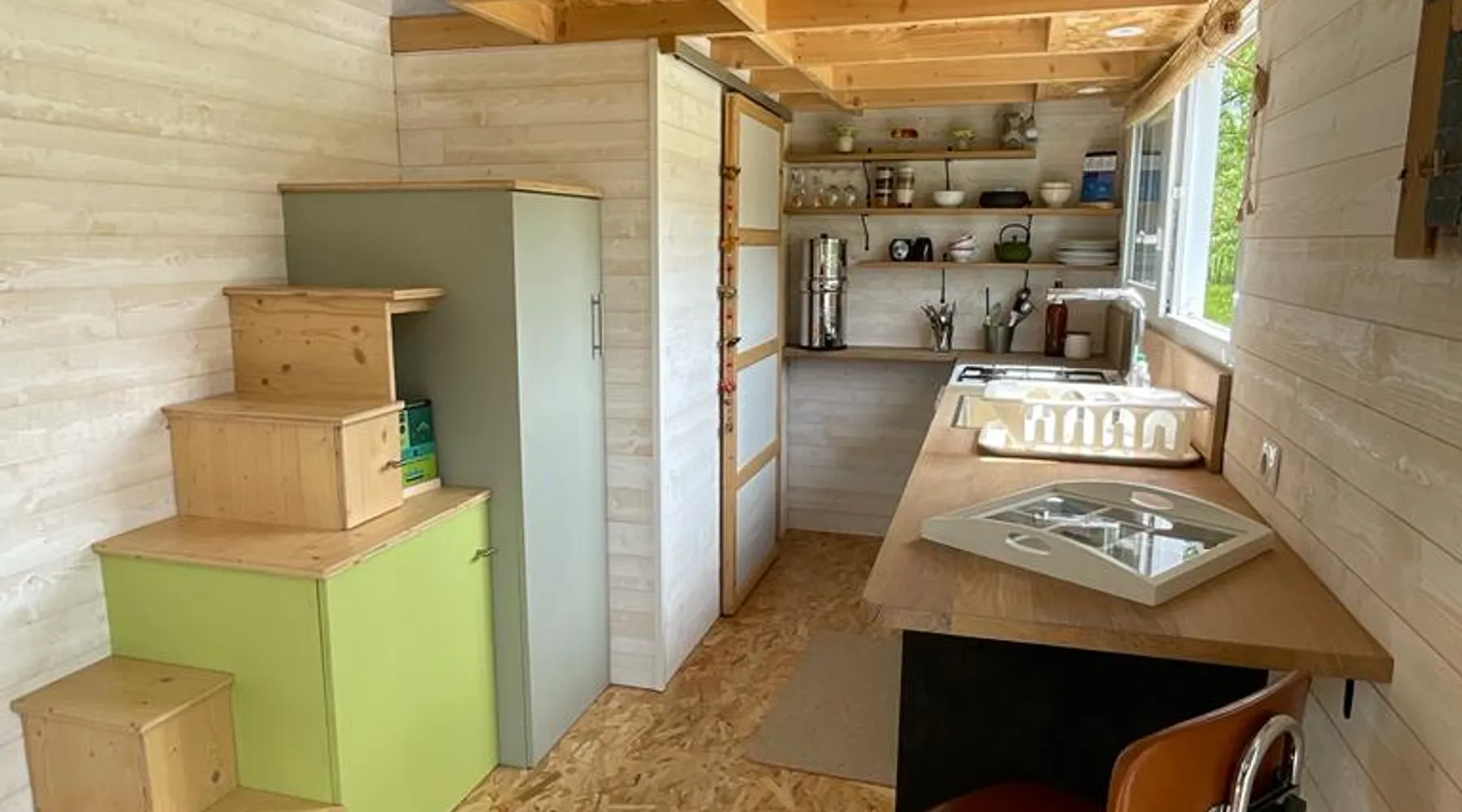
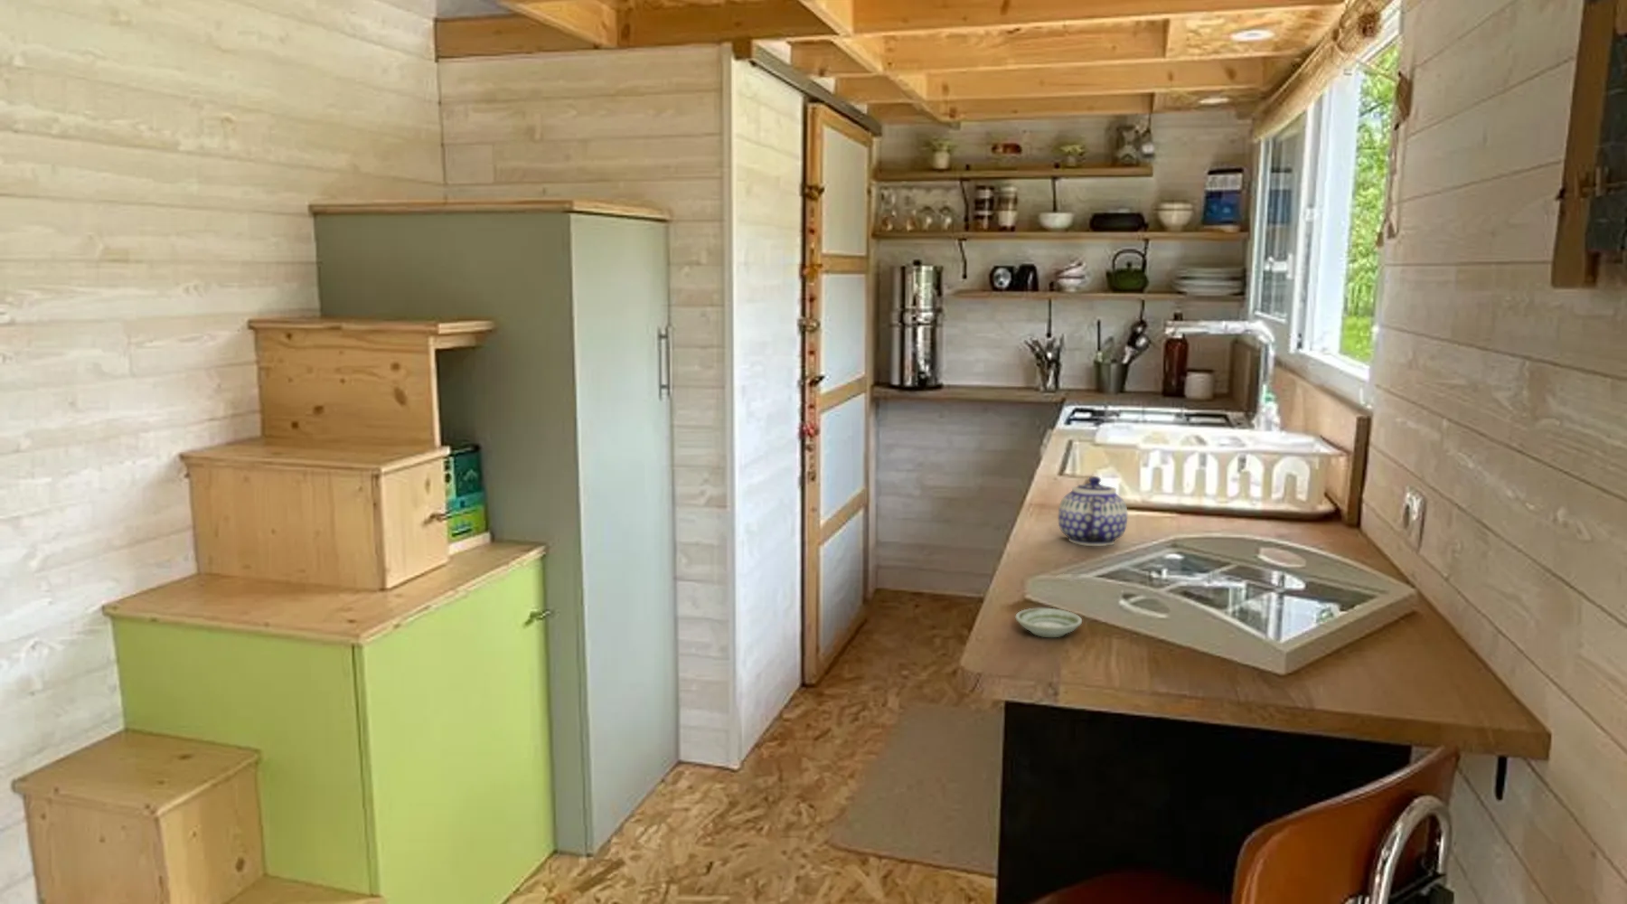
+ saucer [1014,608,1083,638]
+ teapot [1057,475,1128,547]
